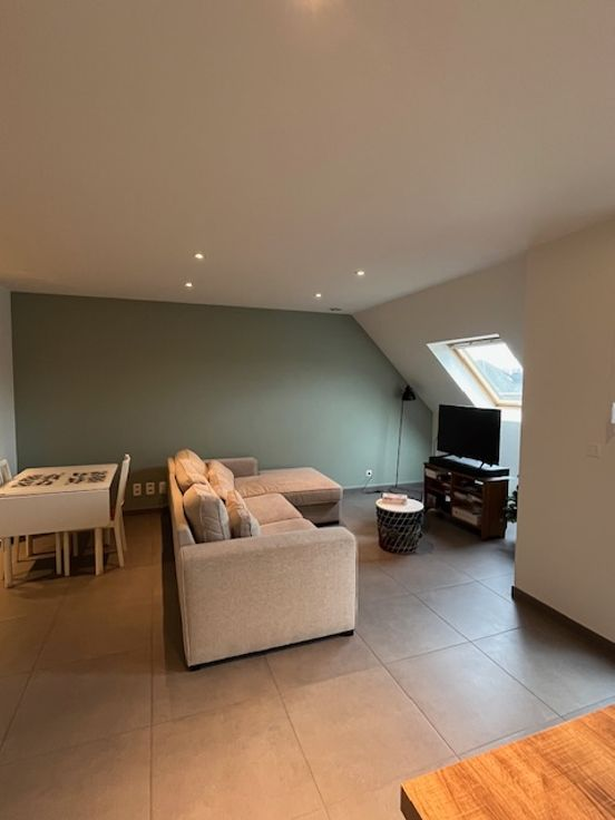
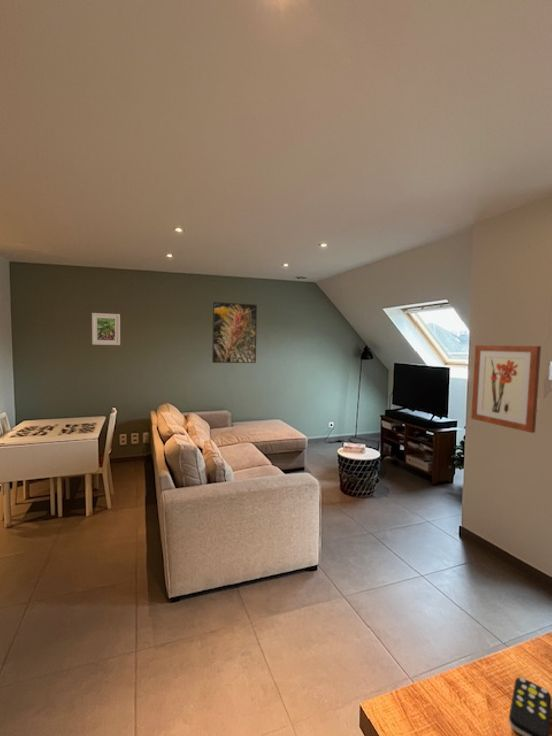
+ wall art [470,344,542,434]
+ remote control [508,677,552,736]
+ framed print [211,301,258,364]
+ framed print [91,312,121,346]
